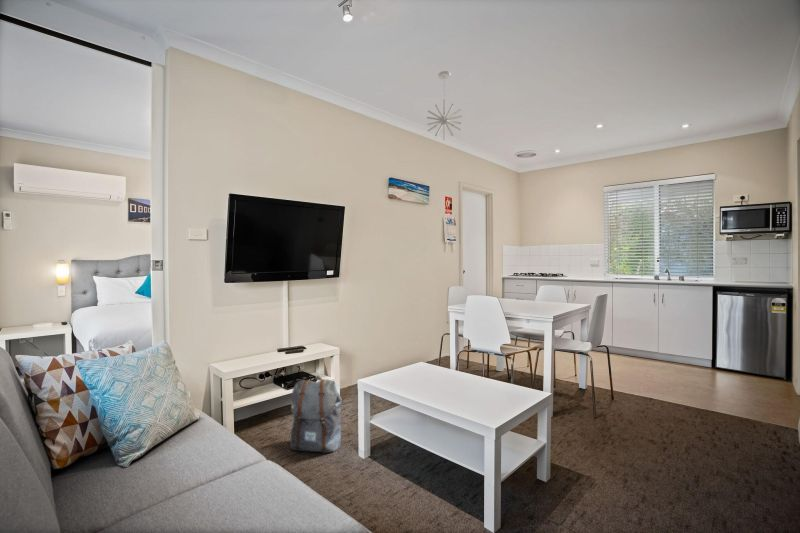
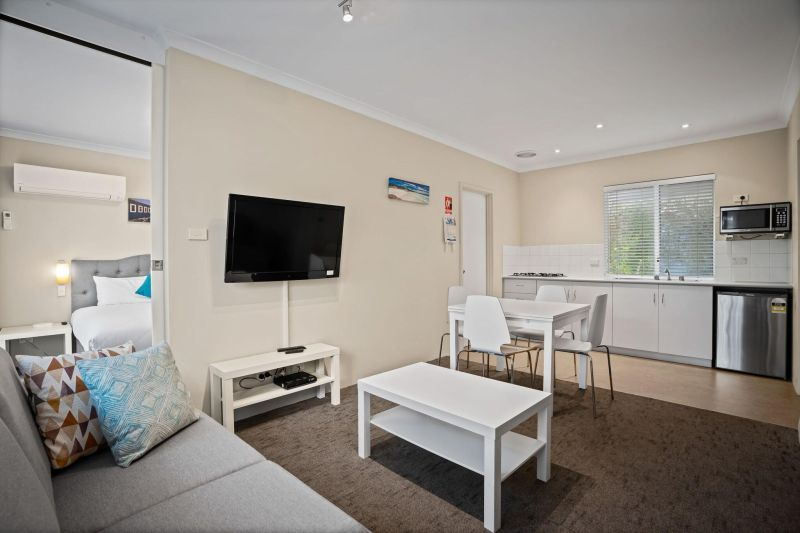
- backpack [289,375,343,453]
- pendant light [426,70,463,141]
